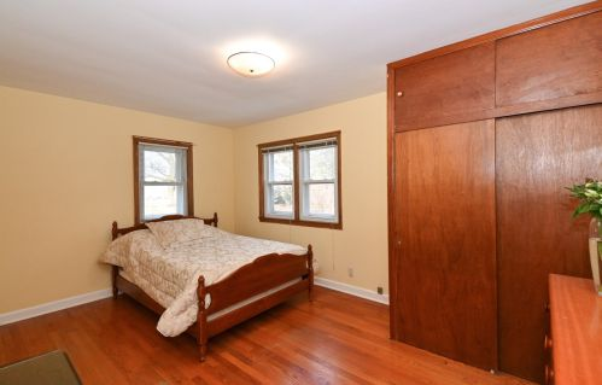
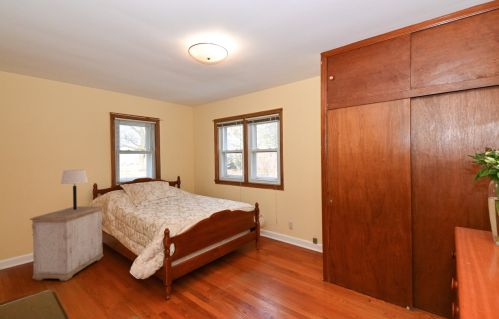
+ table lamp [60,169,89,210]
+ nightstand [28,205,105,282]
